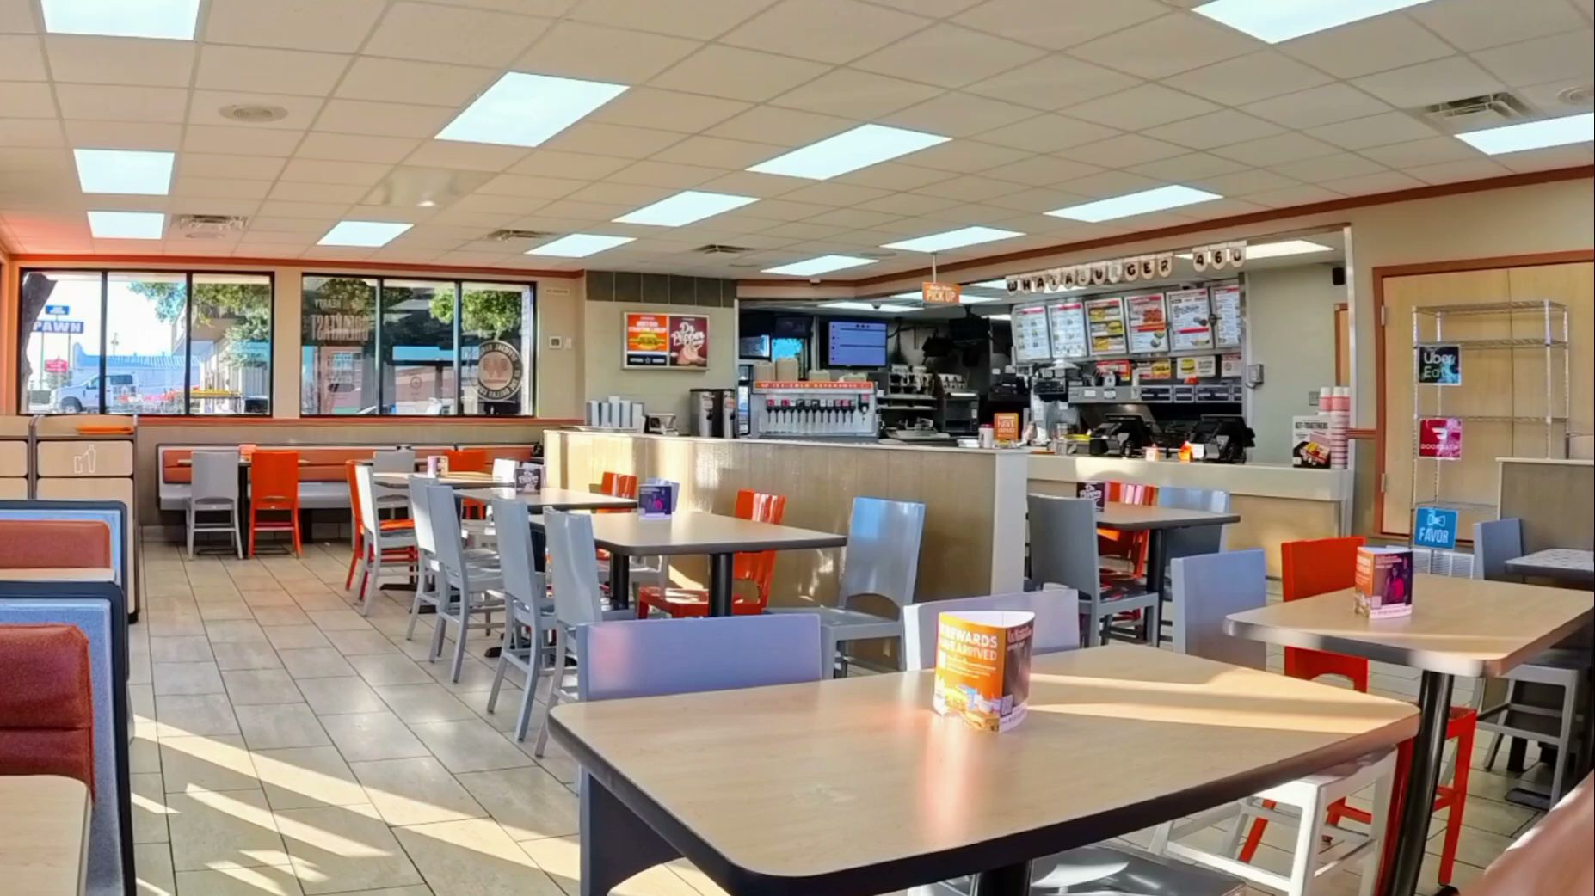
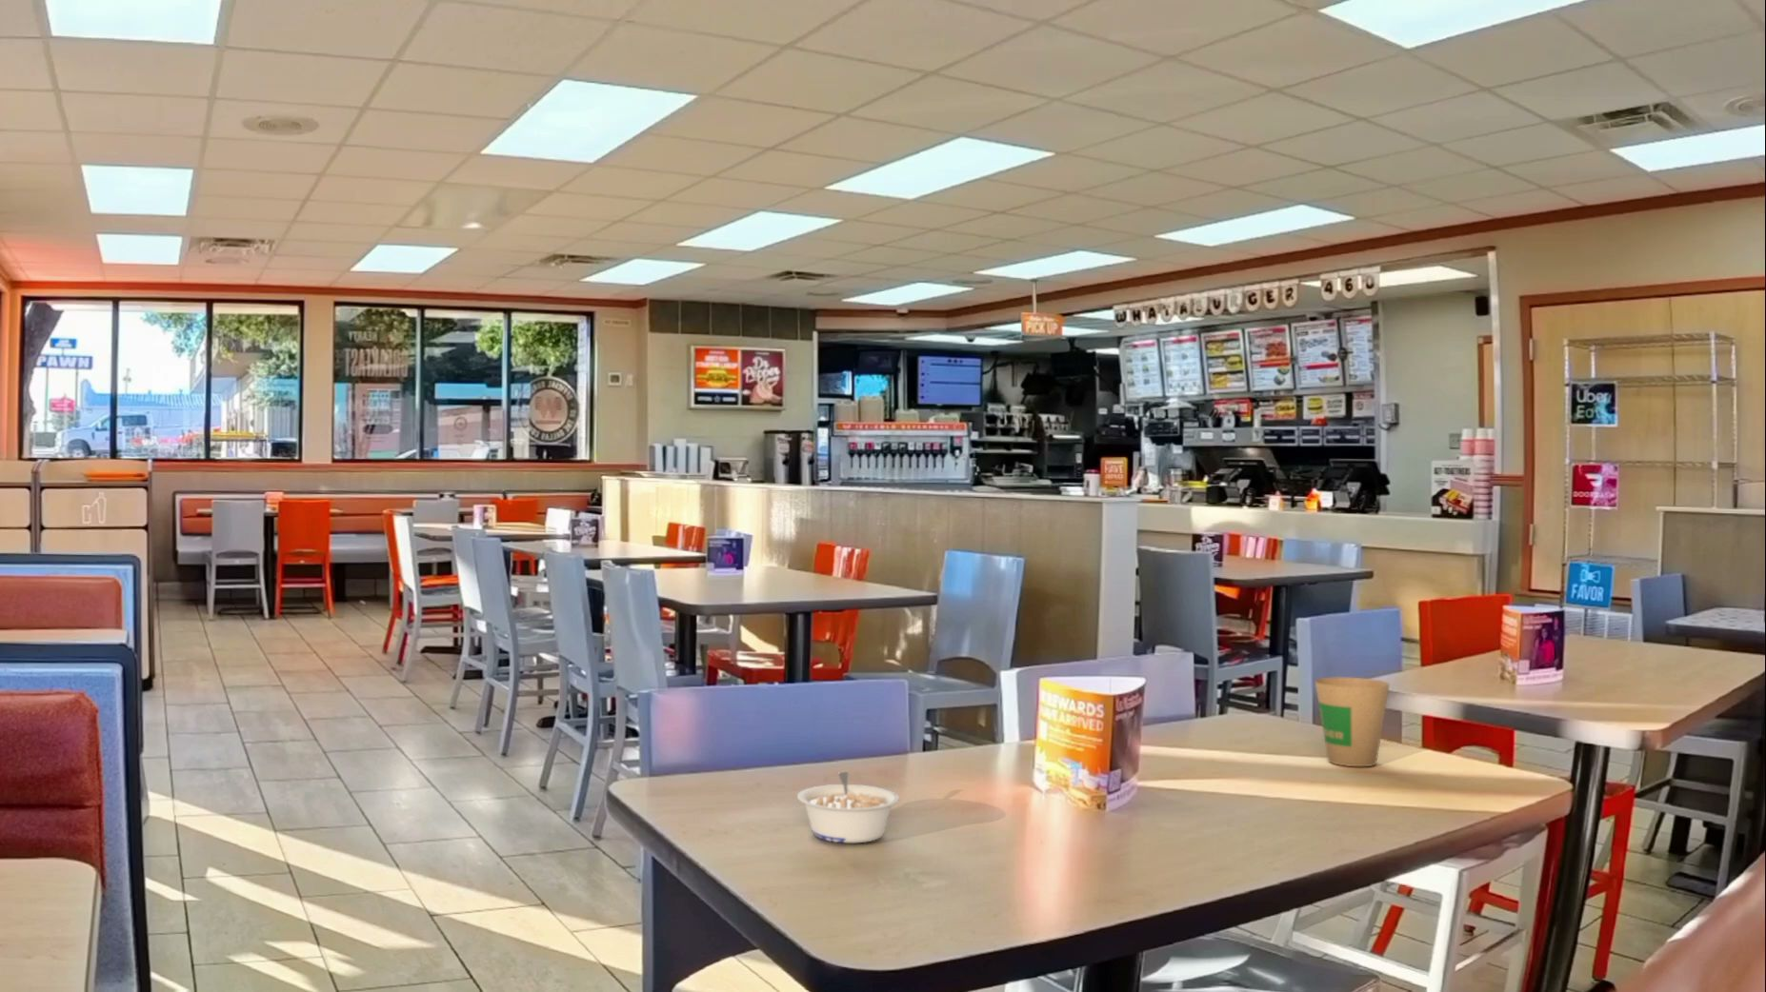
+ legume [797,770,900,844]
+ paper cup [1315,675,1391,768]
